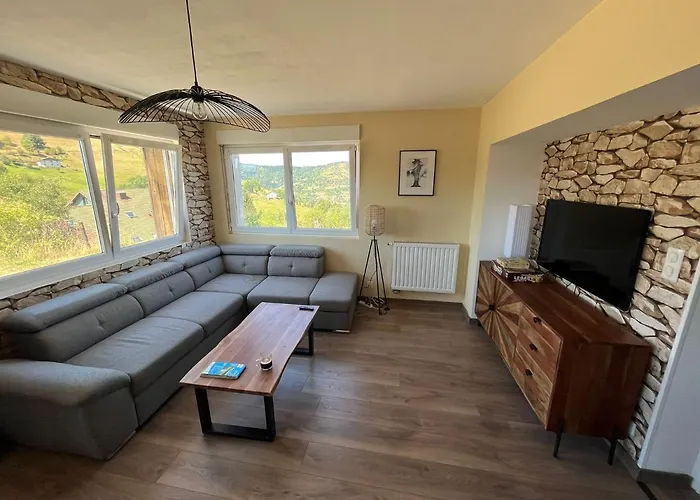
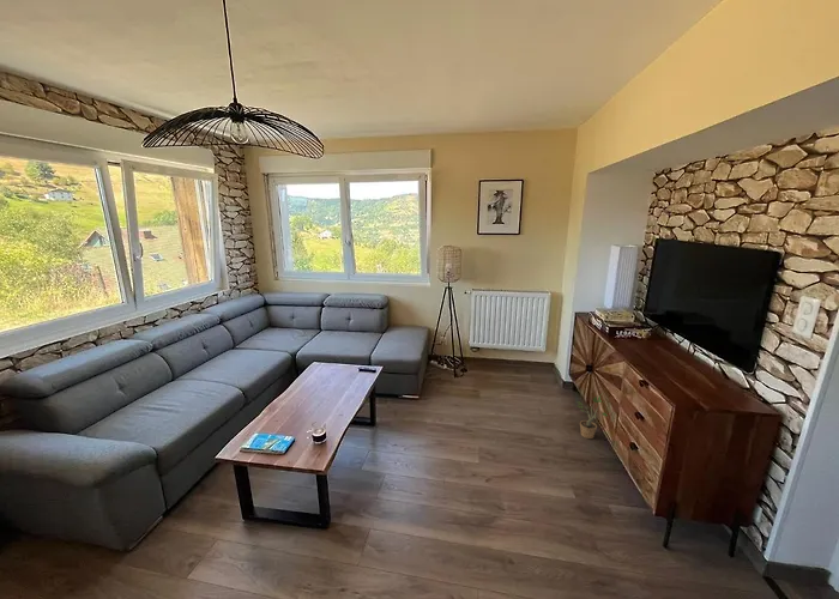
+ potted plant [577,394,609,440]
